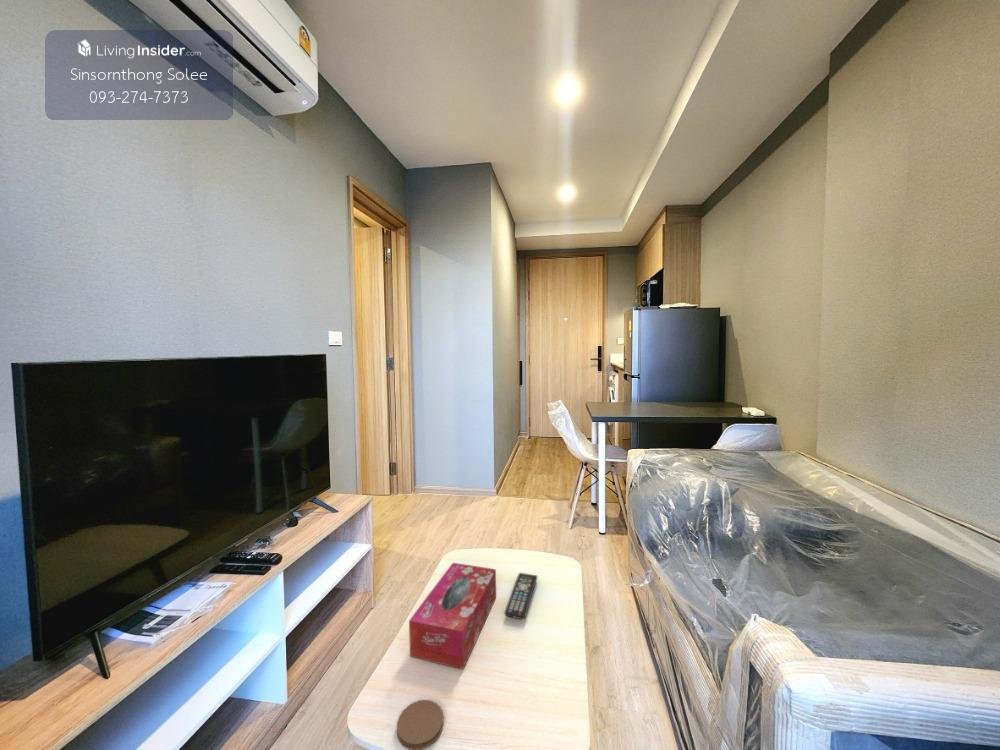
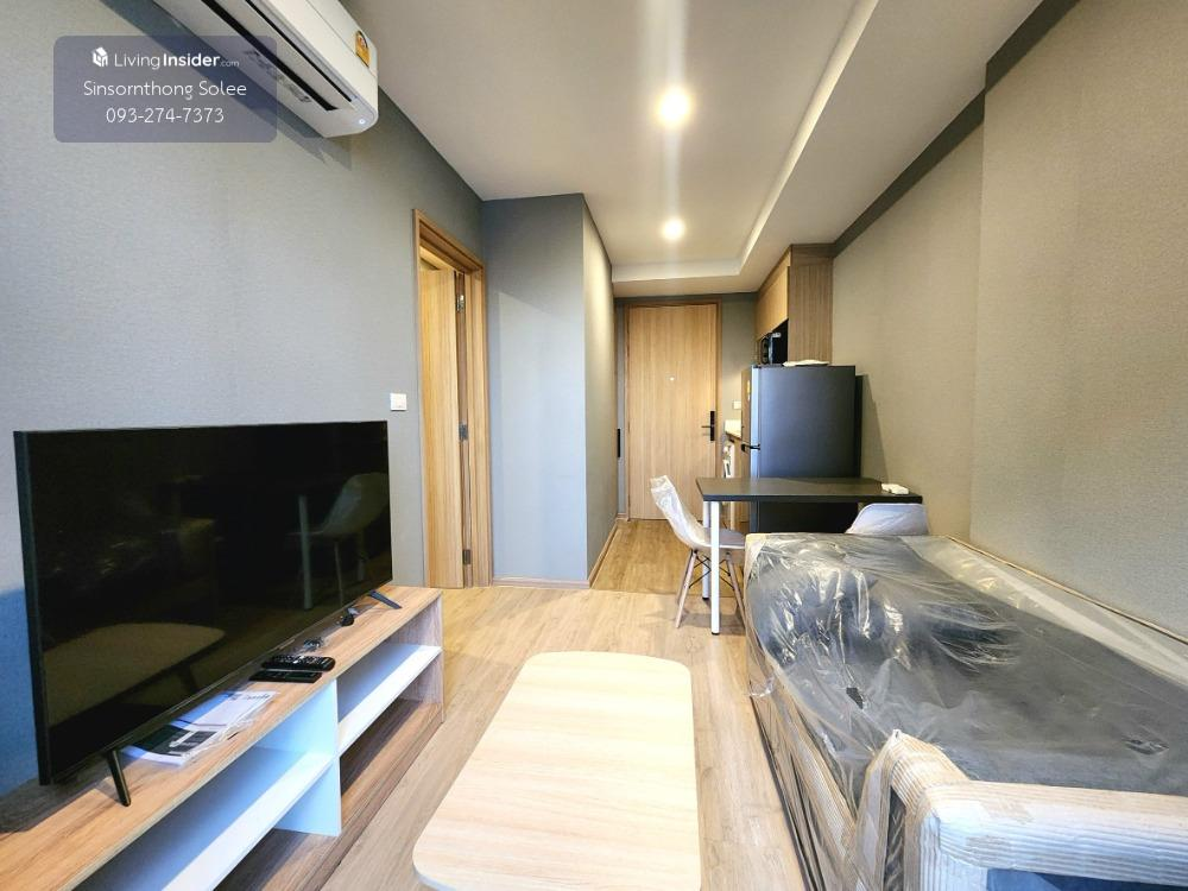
- coaster [396,699,445,750]
- tissue box [408,562,497,670]
- remote control [503,572,538,620]
